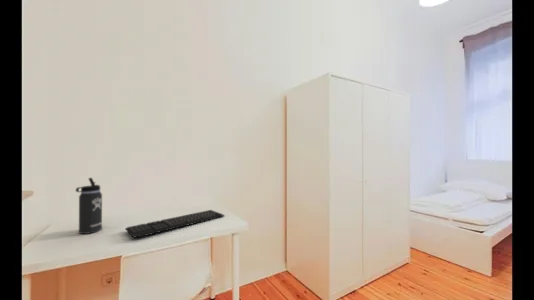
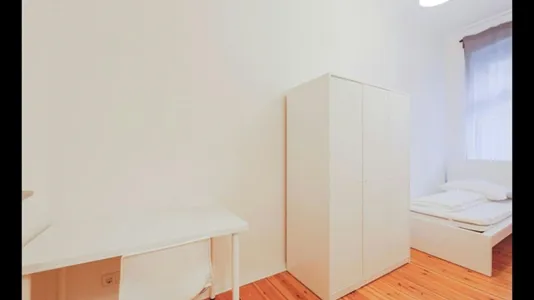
- keyboard [124,209,225,238]
- thermos bottle [75,177,103,235]
